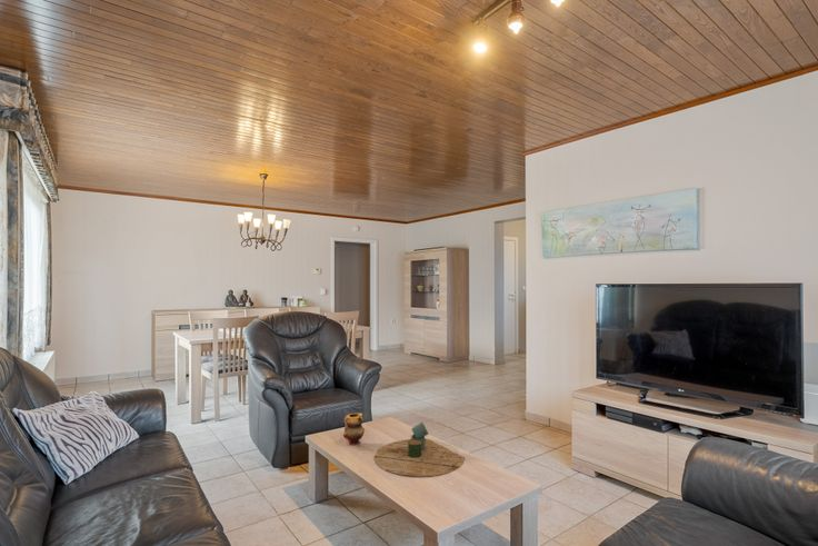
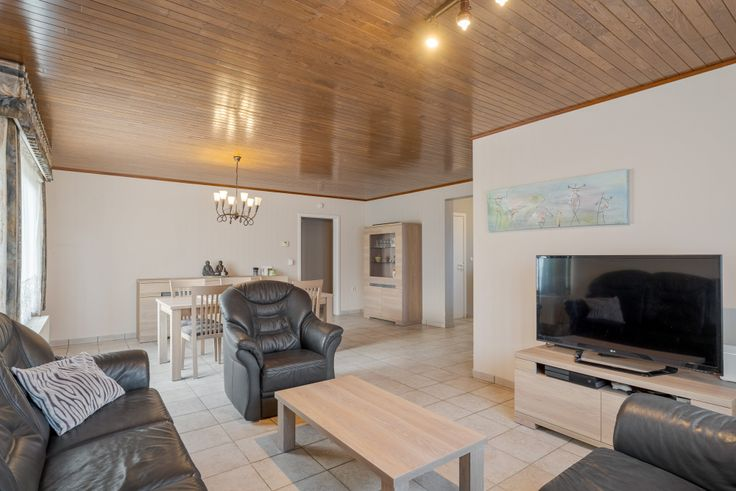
- teapot [342,413,366,446]
- decorative tray [373,421,466,478]
